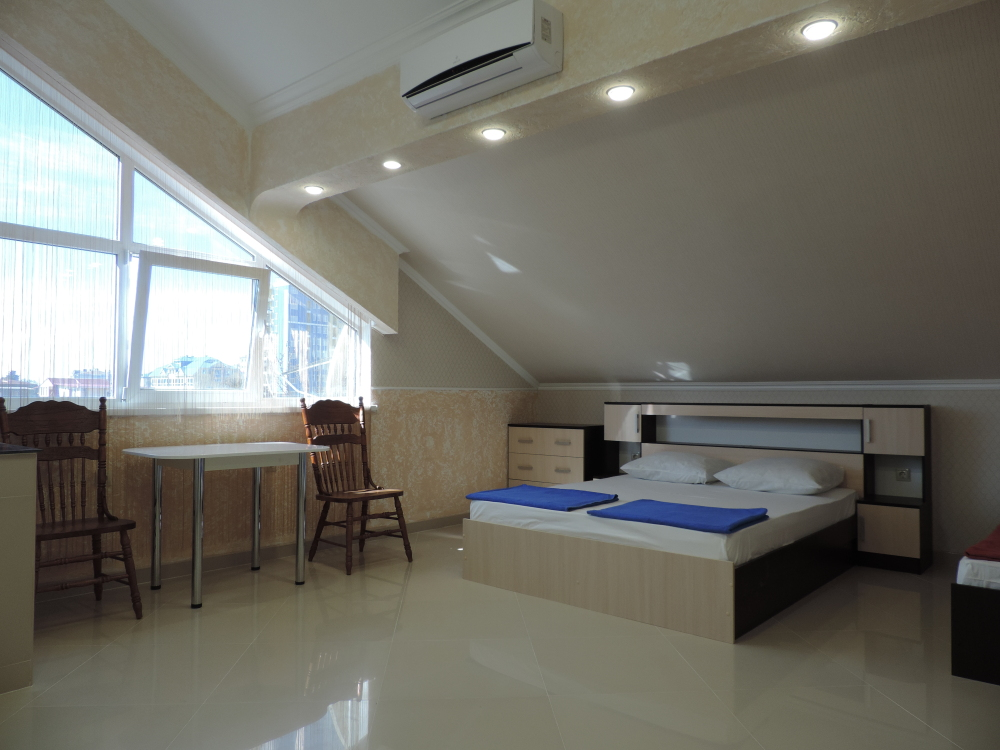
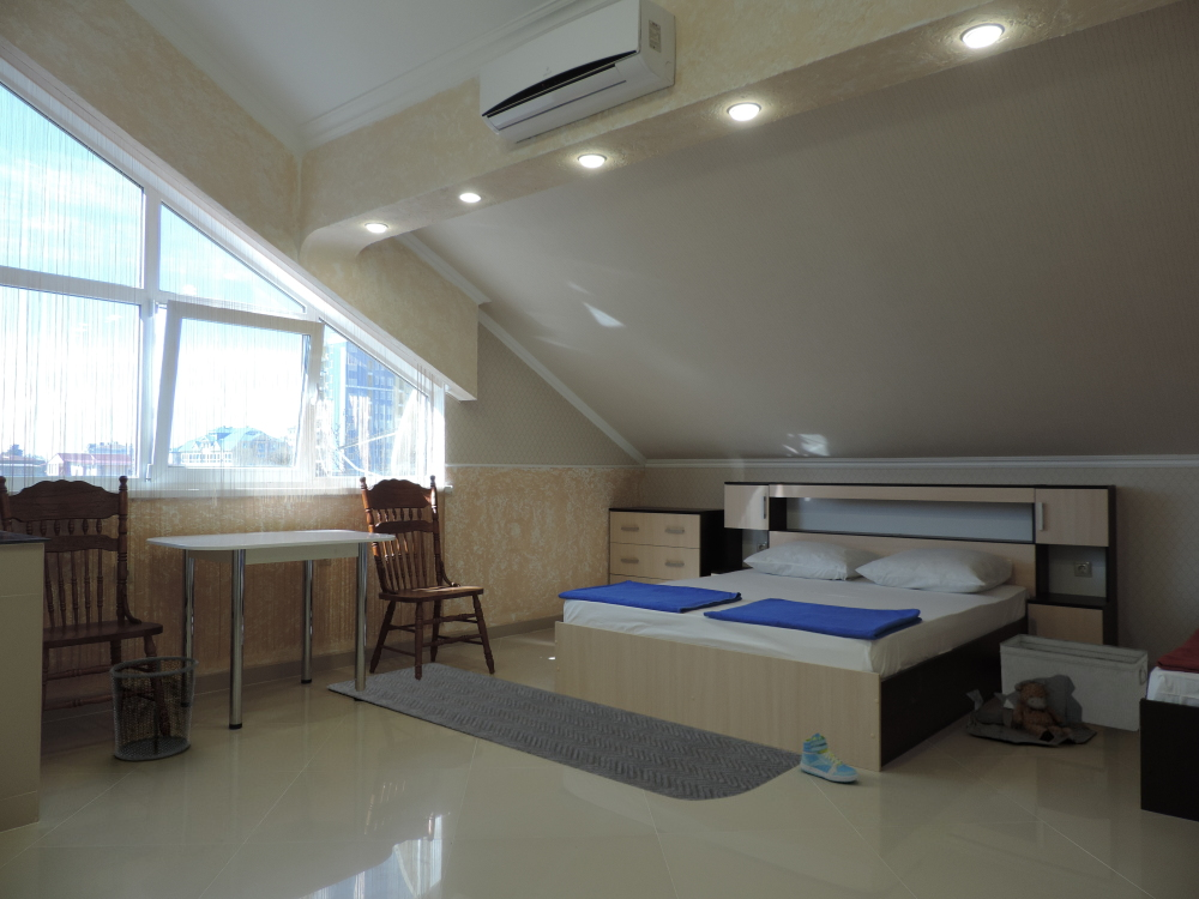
+ storage bin [999,633,1150,732]
+ bag [965,674,1097,747]
+ rug [326,662,802,802]
+ sneaker [799,731,860,783]
+ waste bin [108,656,200,762]
